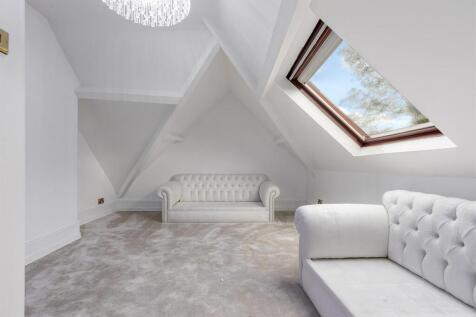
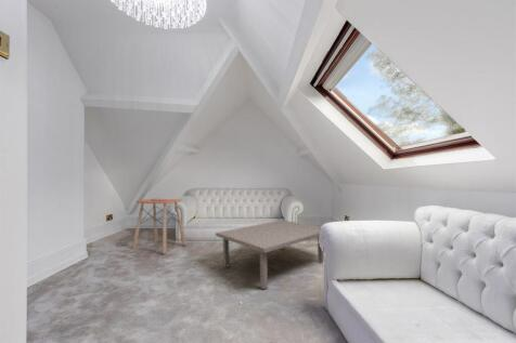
+ side table [130,198,188,254]
+ coffee table [215,219,325,290]
